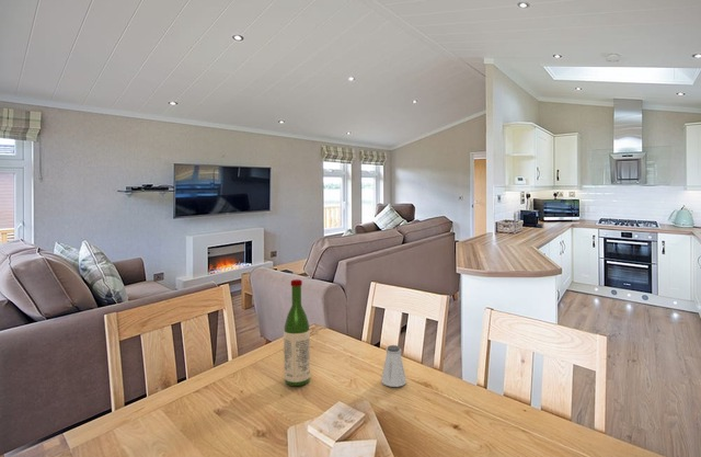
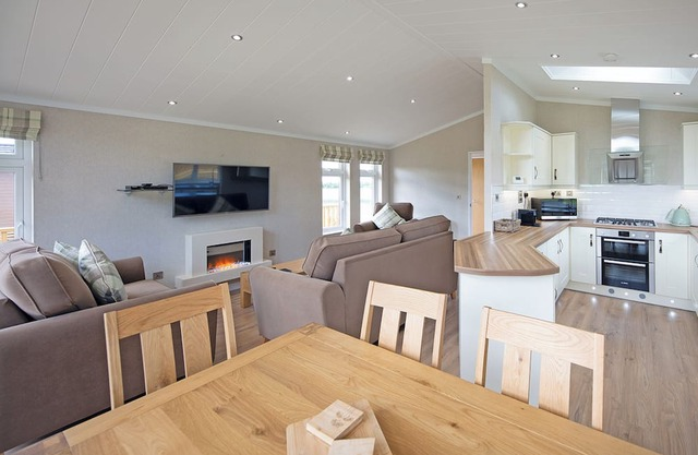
- wine bottle [283,278,311,387]
- saltshaker [380,344,407,388]
